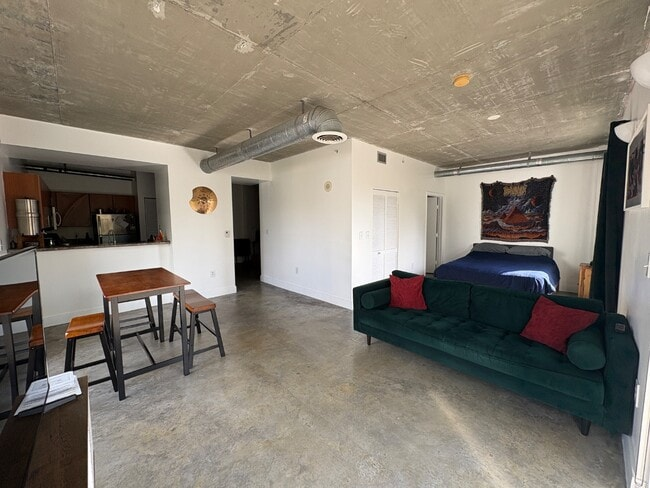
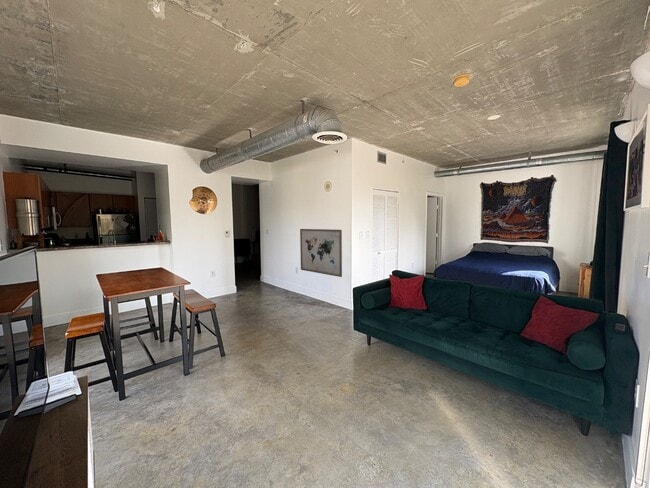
+ wall art [299,228,343,278]
